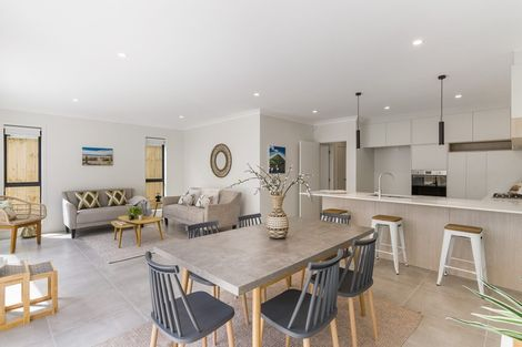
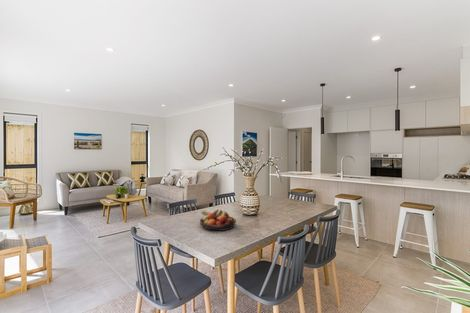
+ fruit bowl [199,208,237,232]
